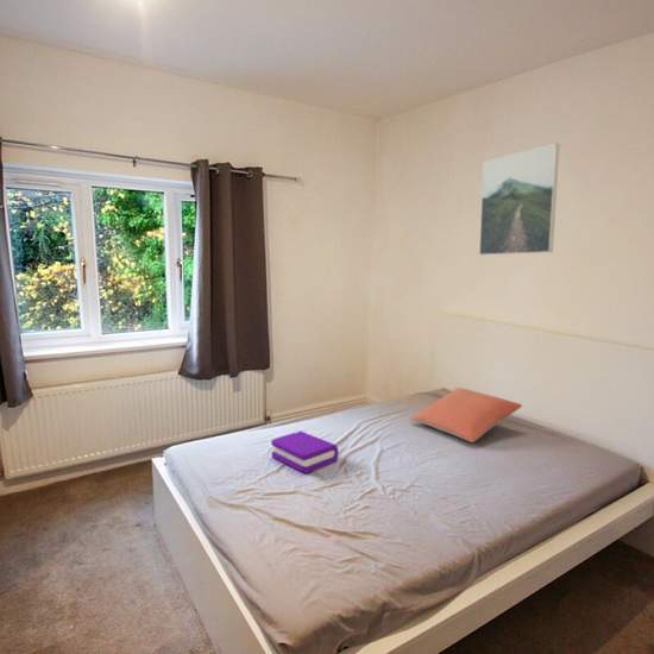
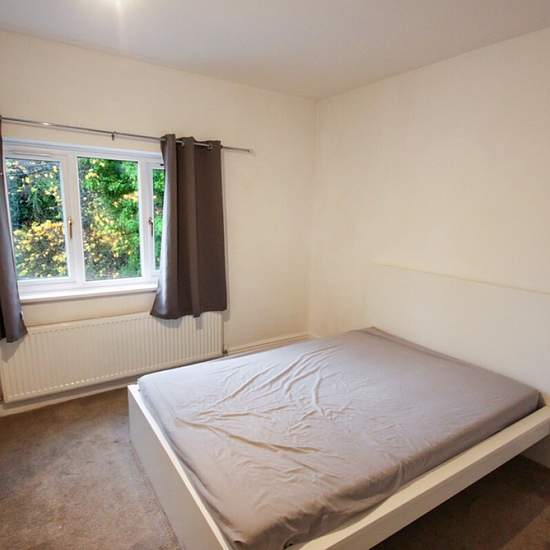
- book [270,430,339,474]
- pillow [410,386,523,444]
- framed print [478,143,560,257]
